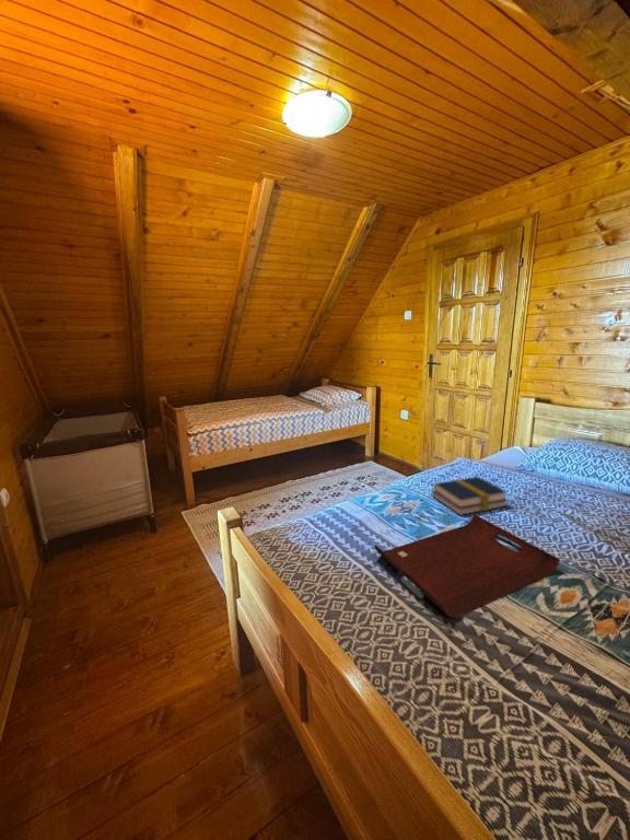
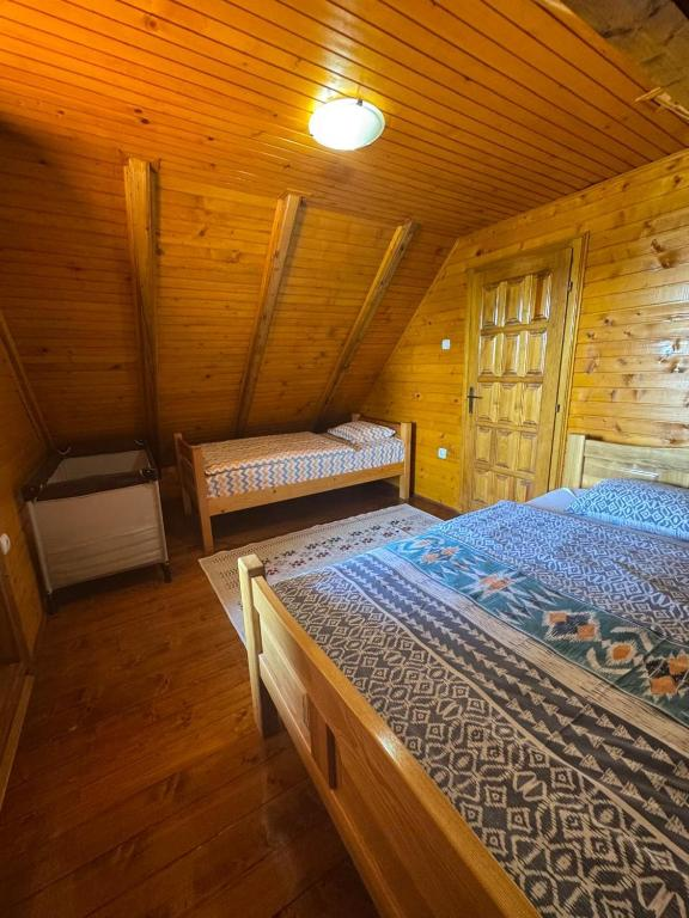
- book [431,476,509,516]
- serving tray [374,513,561,619]
